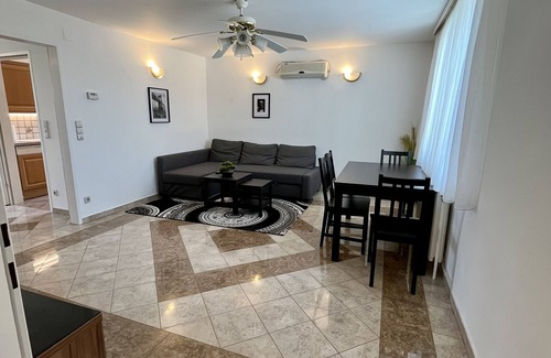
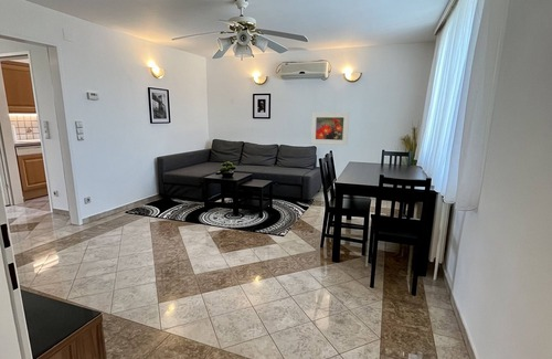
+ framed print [310,112,350,146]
